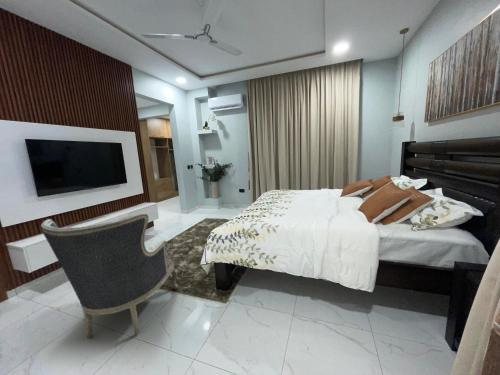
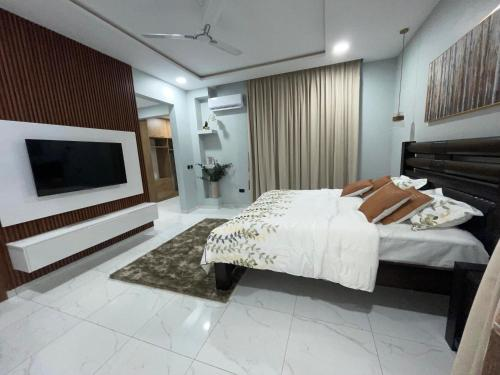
- armchair [40,211,179,339]
